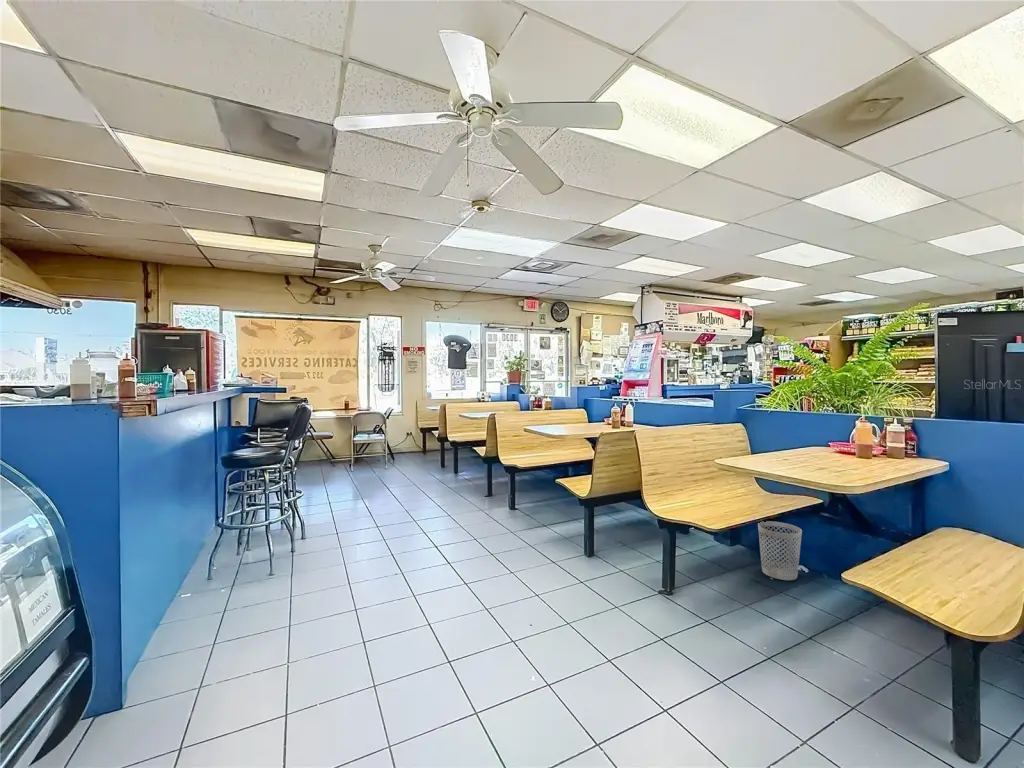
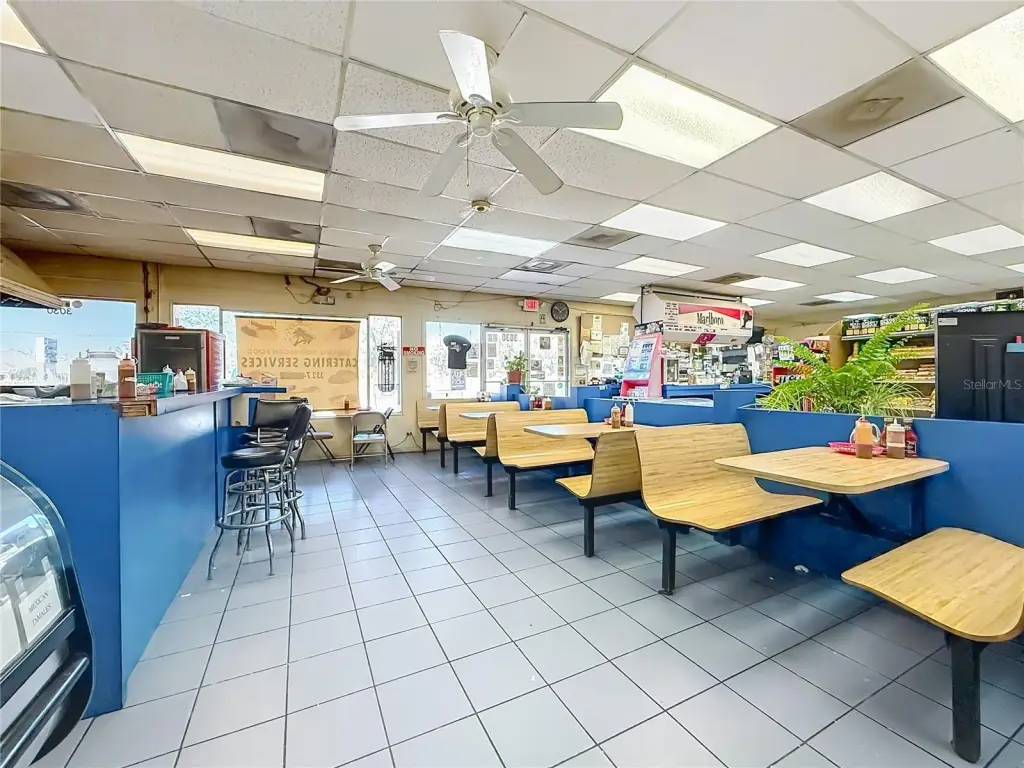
- wastebasket [757,520,803,581]
